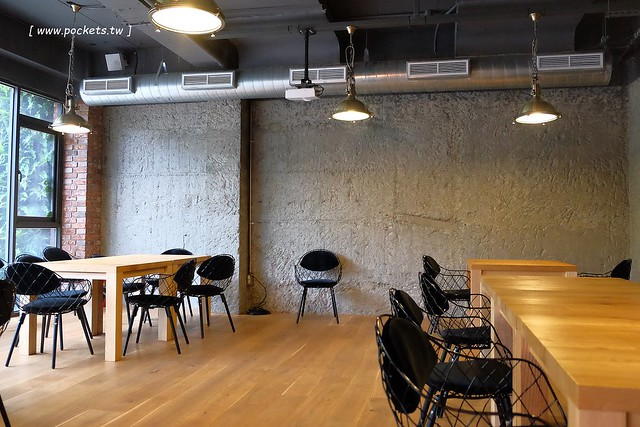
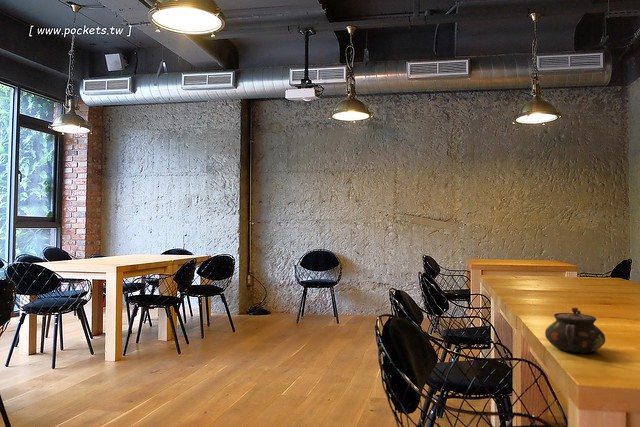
+ teapot [544,306,606,354]
